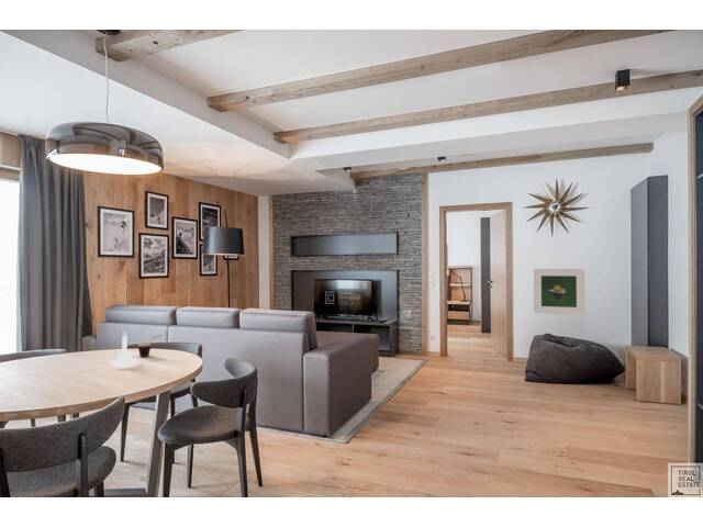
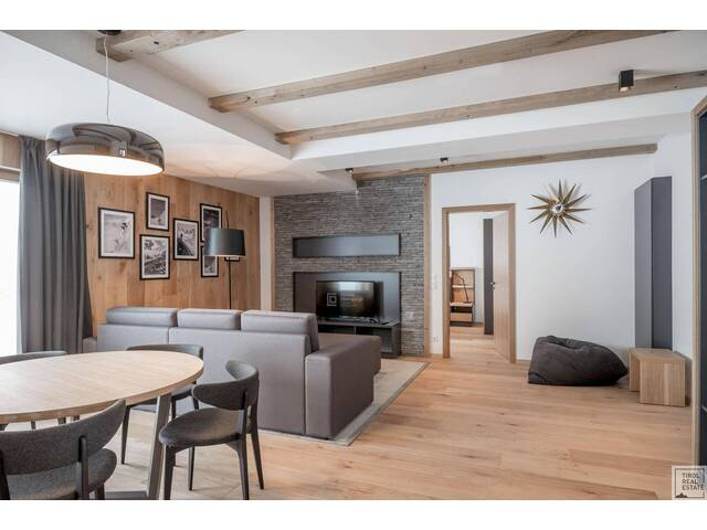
- candle holder [109,329,141,368]
- cup [136,334,163,358]
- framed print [533,268,585,316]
